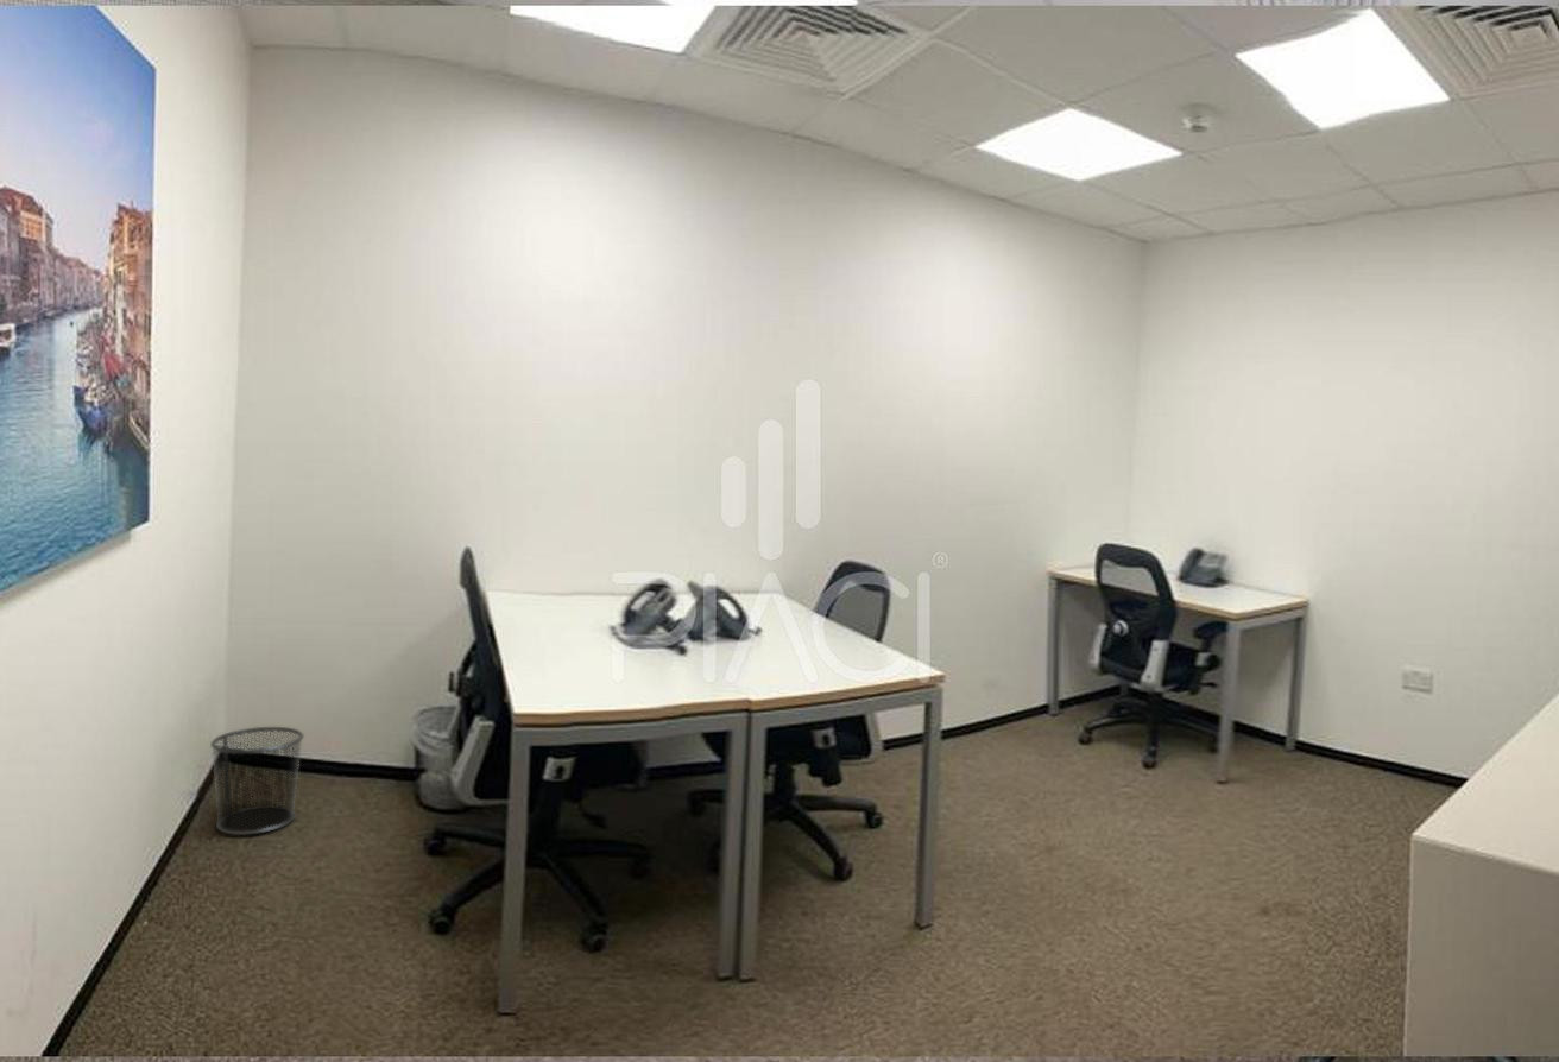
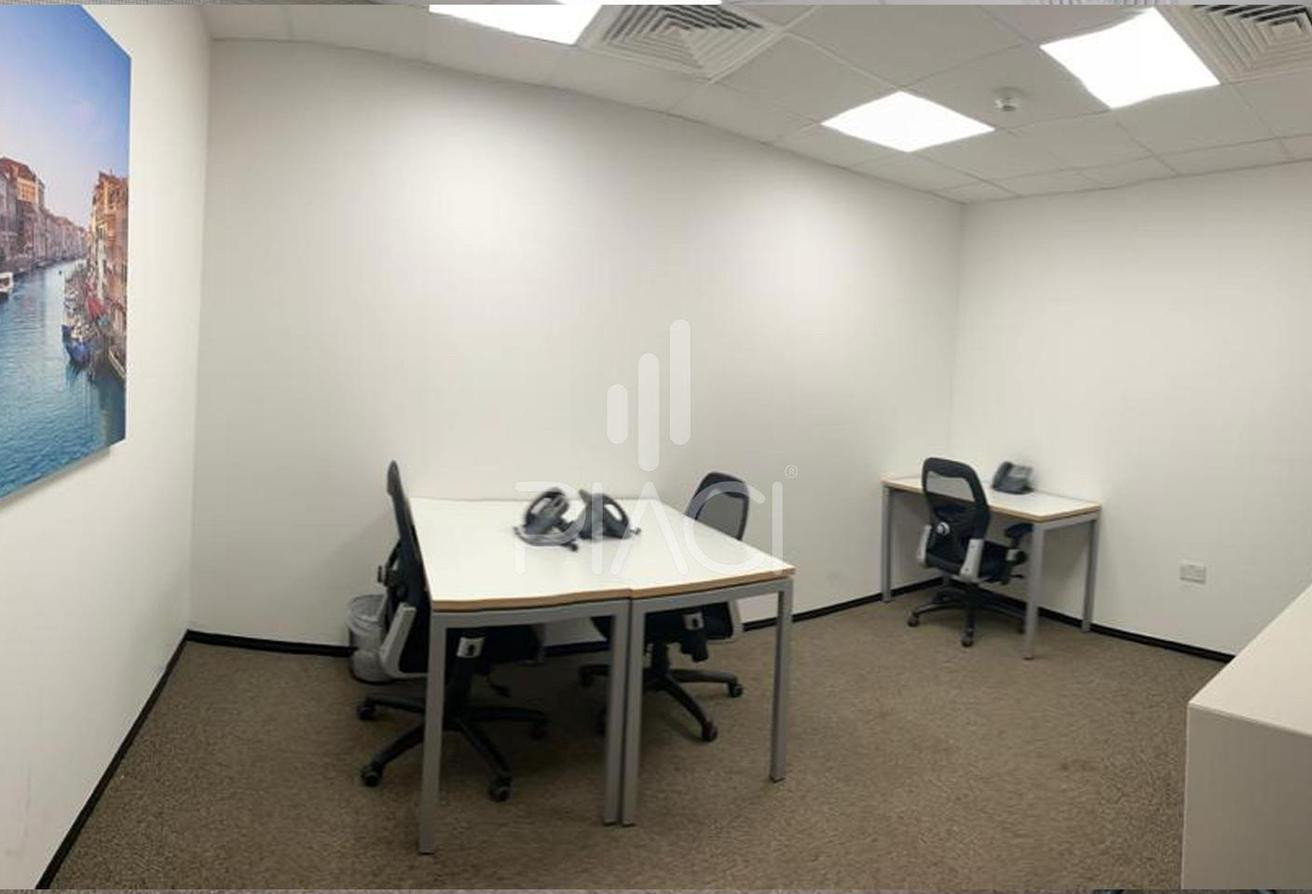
- waste bin [209,726,305,836]
